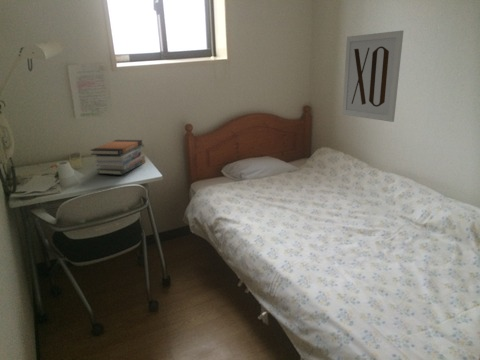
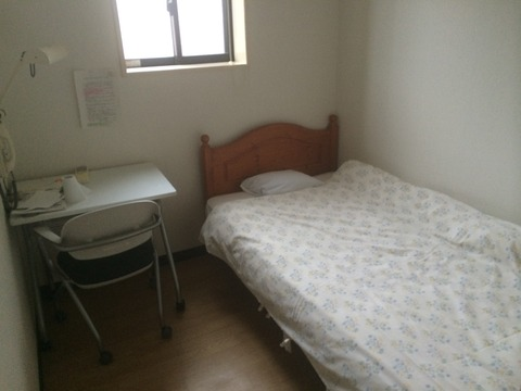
- wall art [341,30,405,123]
- book stack [89,139,146,176]
